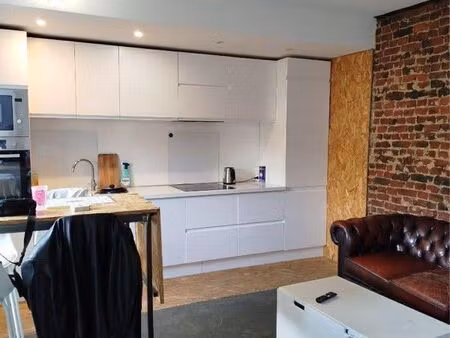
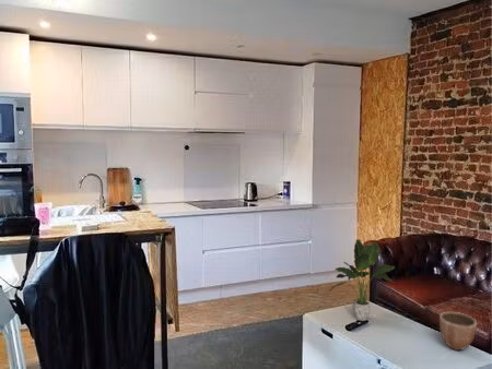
+ potted plant [328,238,396,322]
+ decorative bowl [438,311,478,352]
